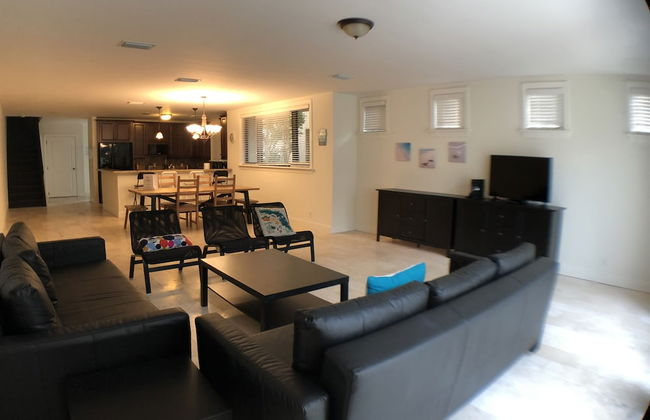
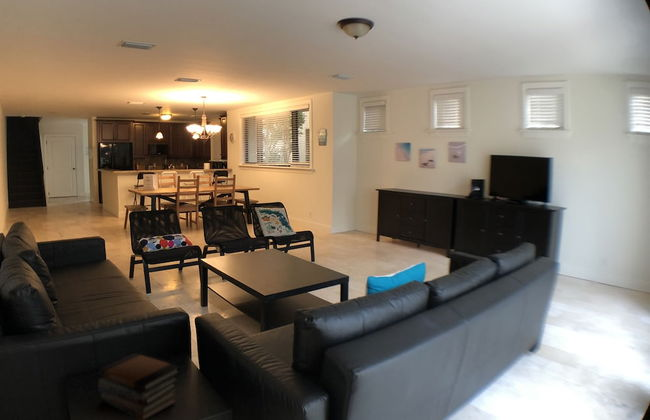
+ book stack [97,352,181,420]
